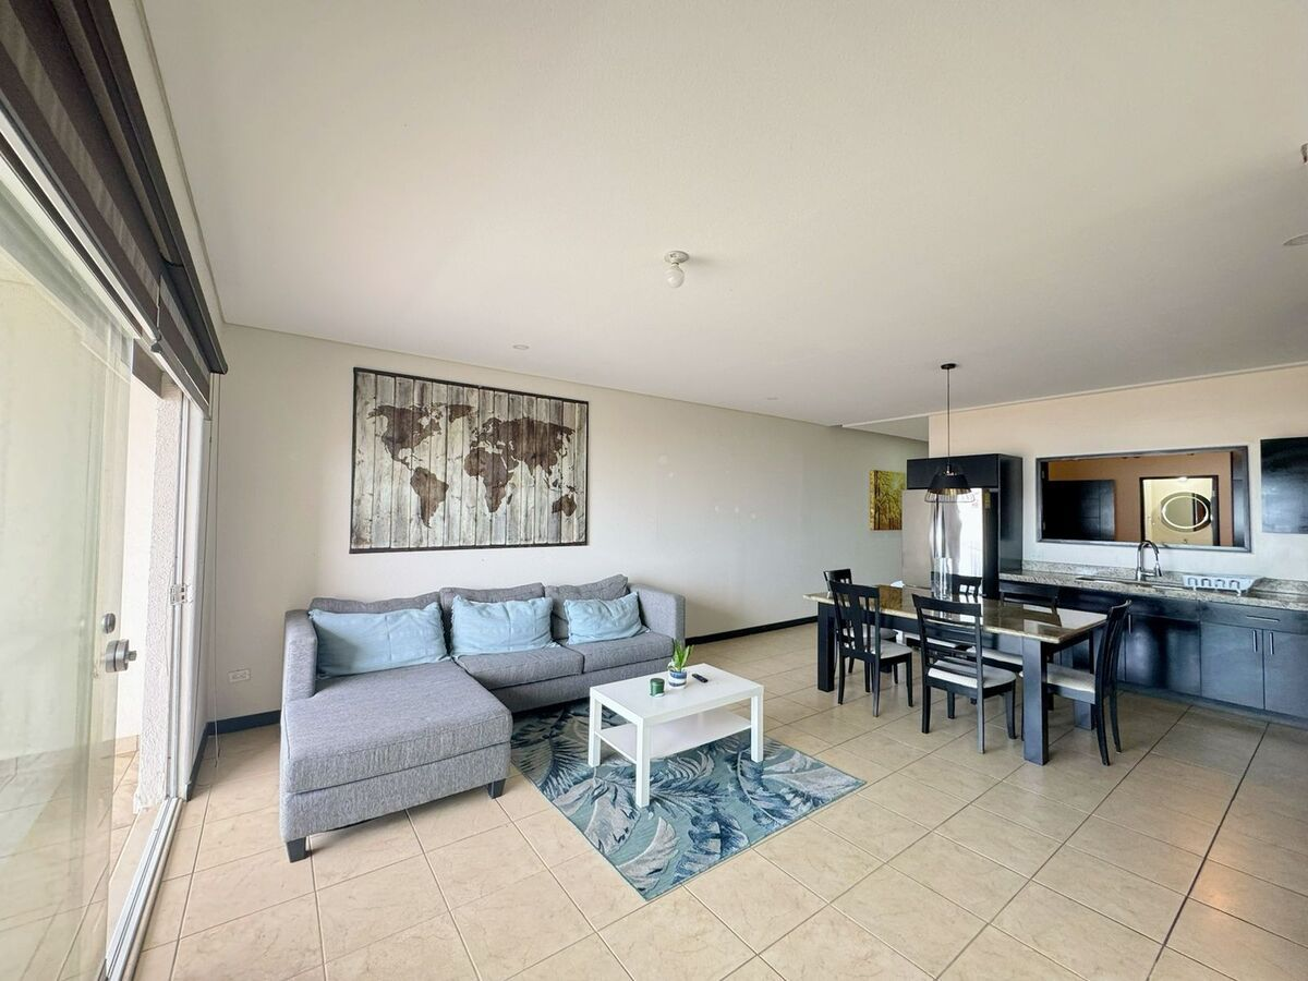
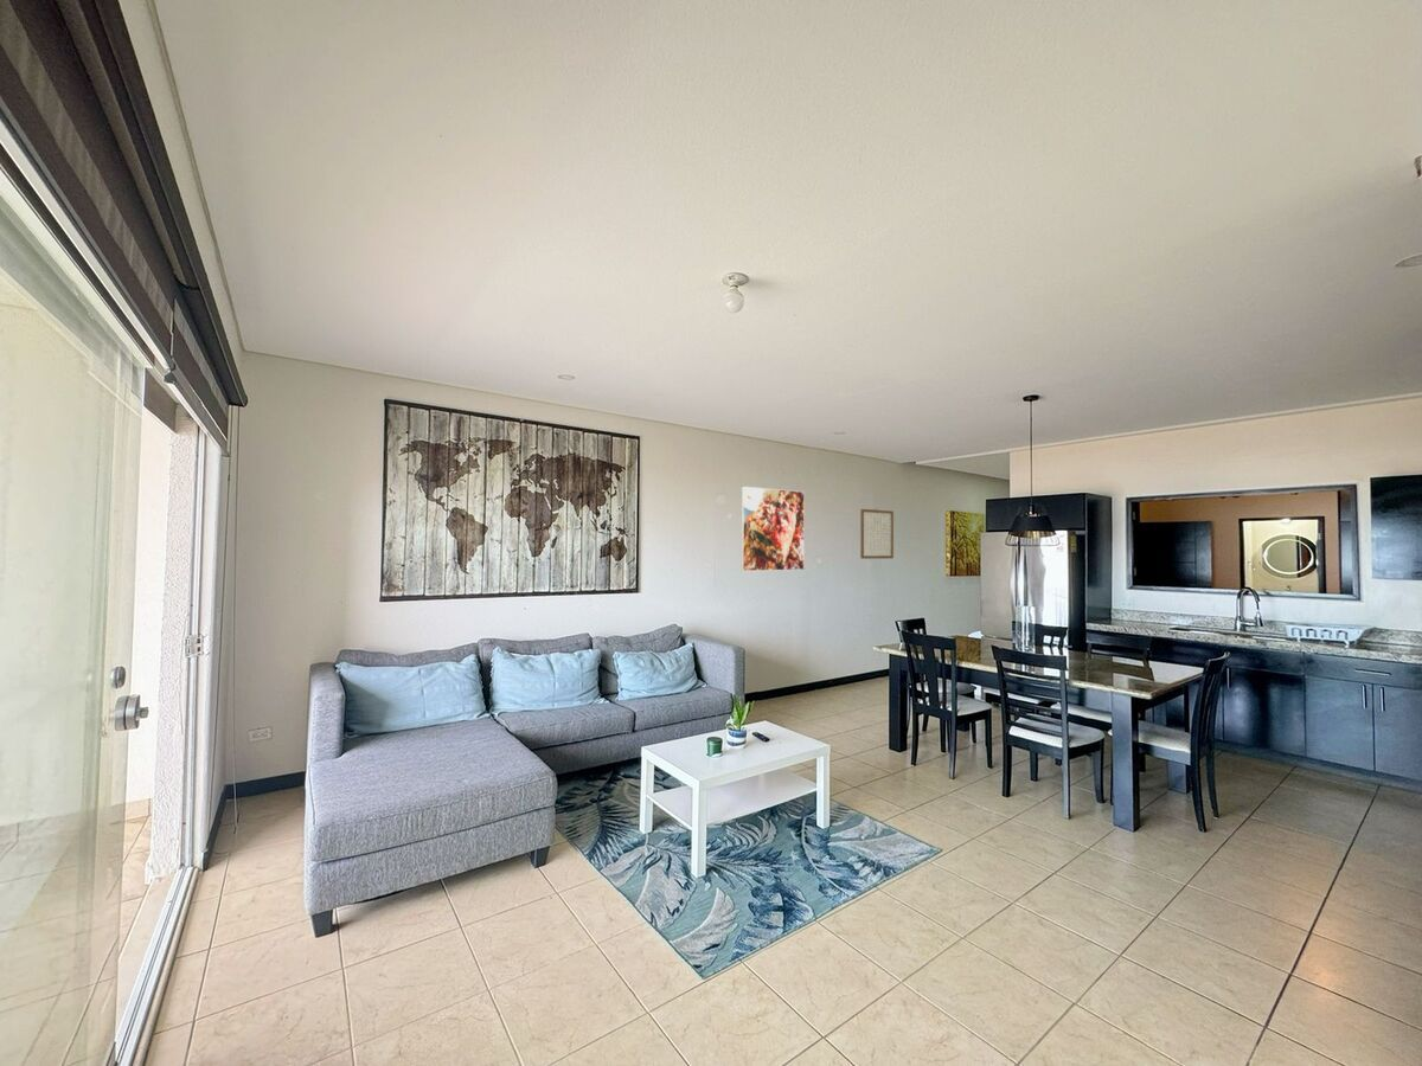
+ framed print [739,486,806,572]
+ wall art [859,507,895,560]
